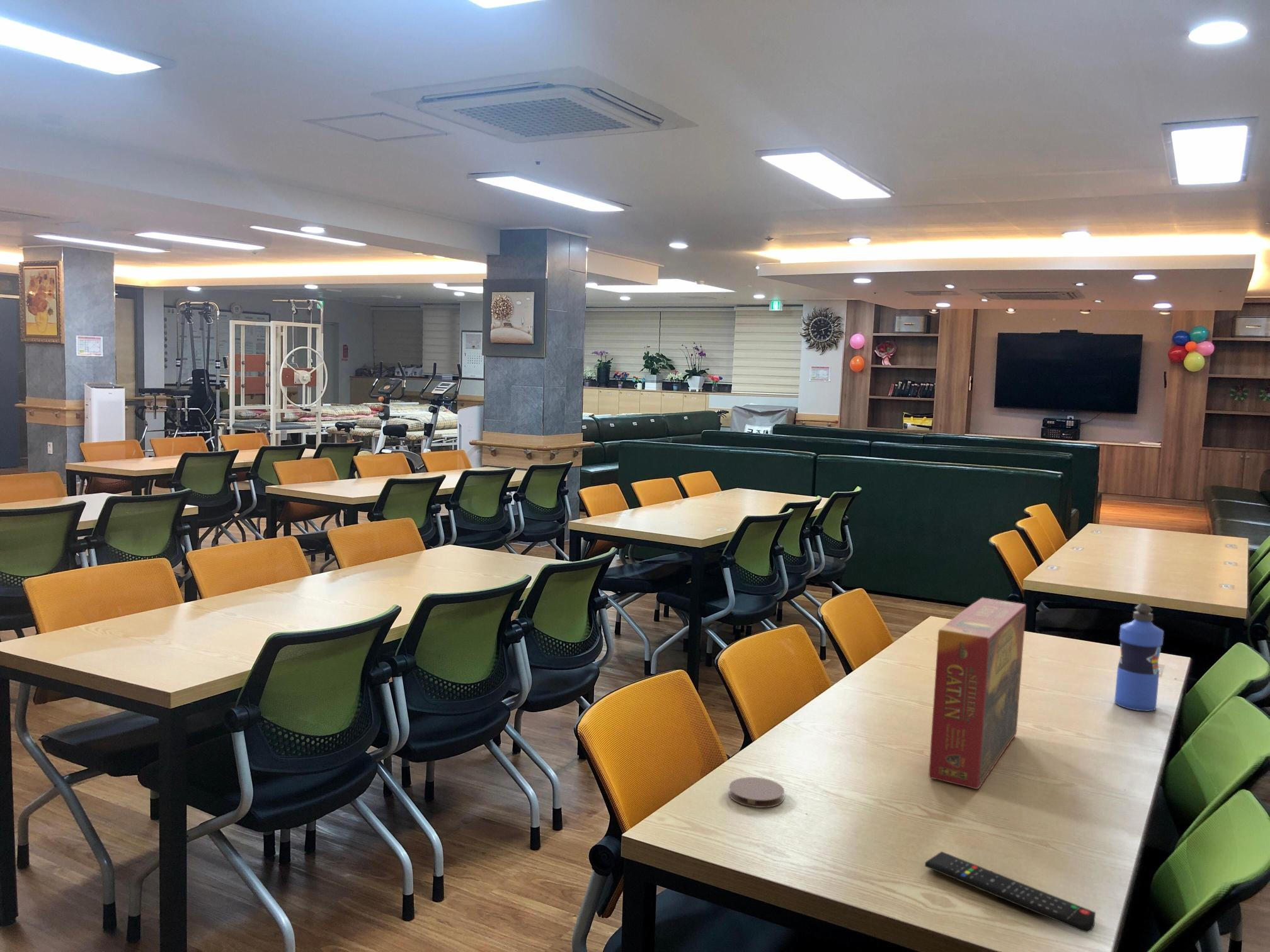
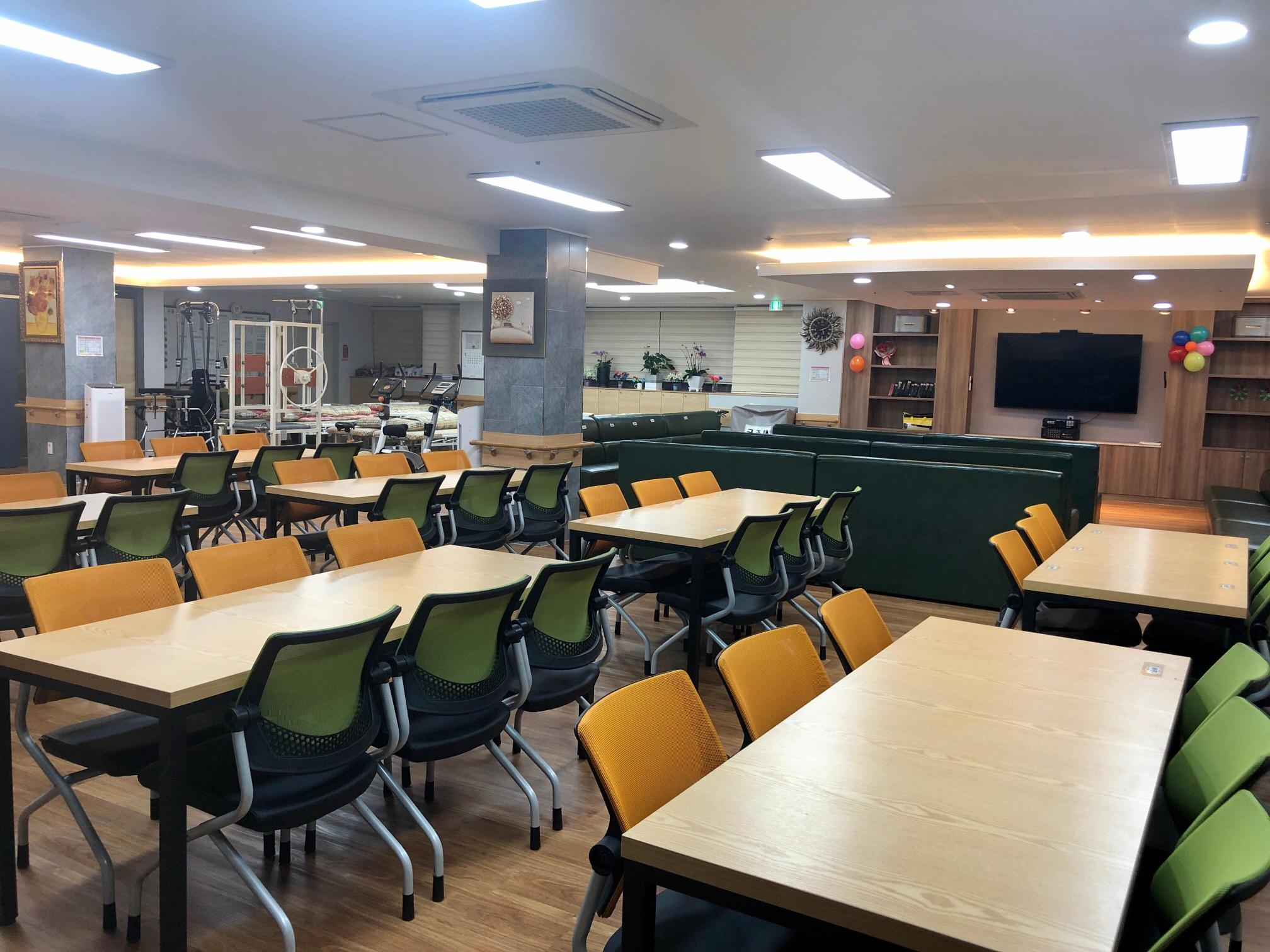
- coaster [728,776,785,808]
- remote control [924,851,1096,933]
- board game [928,597,1027,790]
- water bottle [1114,603,1164,712]
